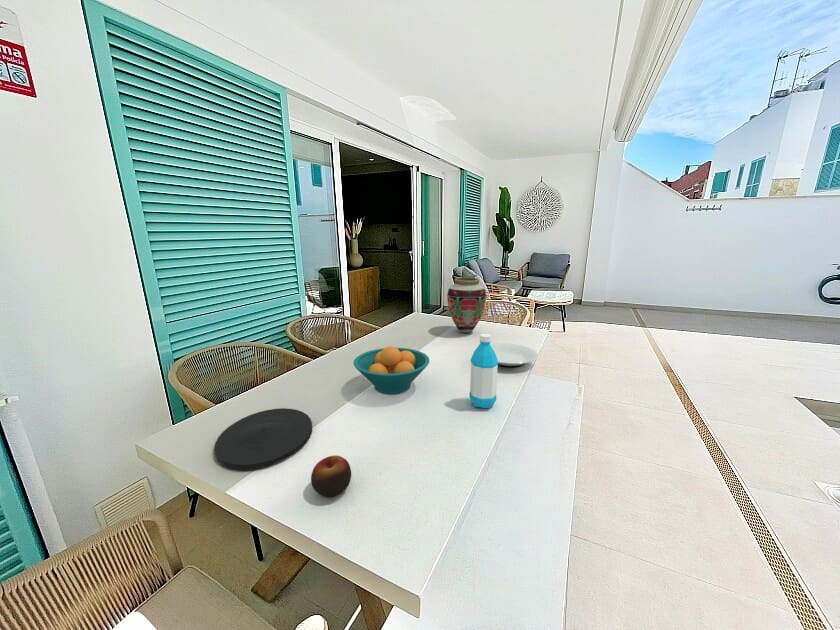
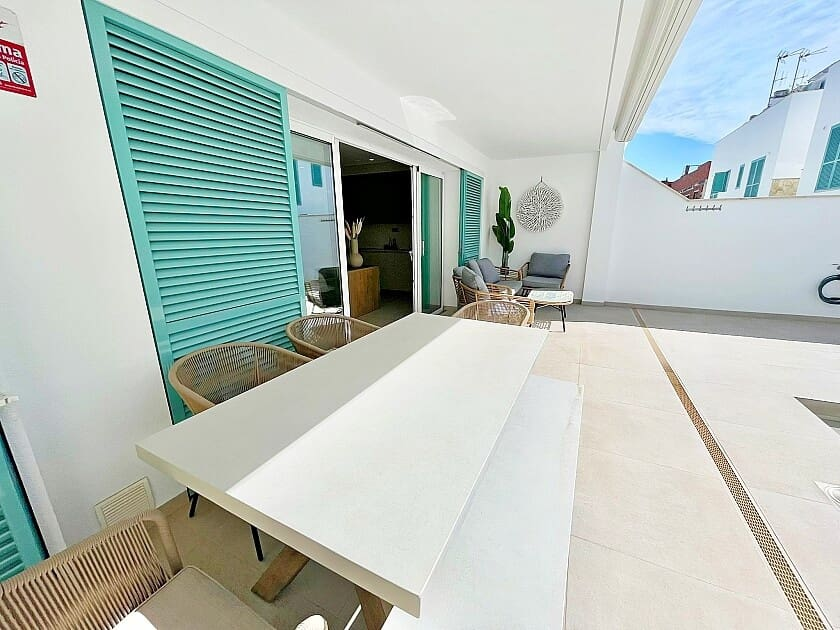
- vase [446,277,487,334]
- apple [310,454,352,499]
- plate [213,407,313,471]
- water bottle [469,333,499,409]
- plate [490,342,539,369]
- fruit bowl [352,345,430,396]
